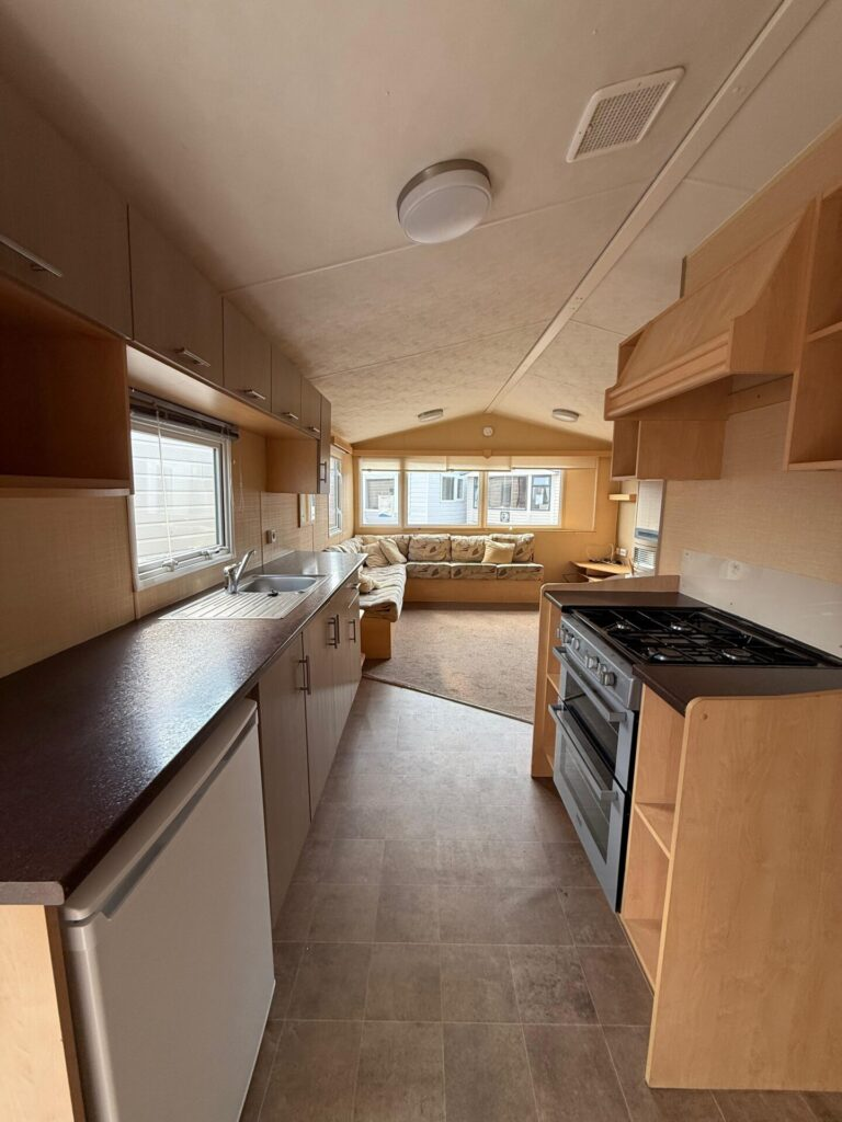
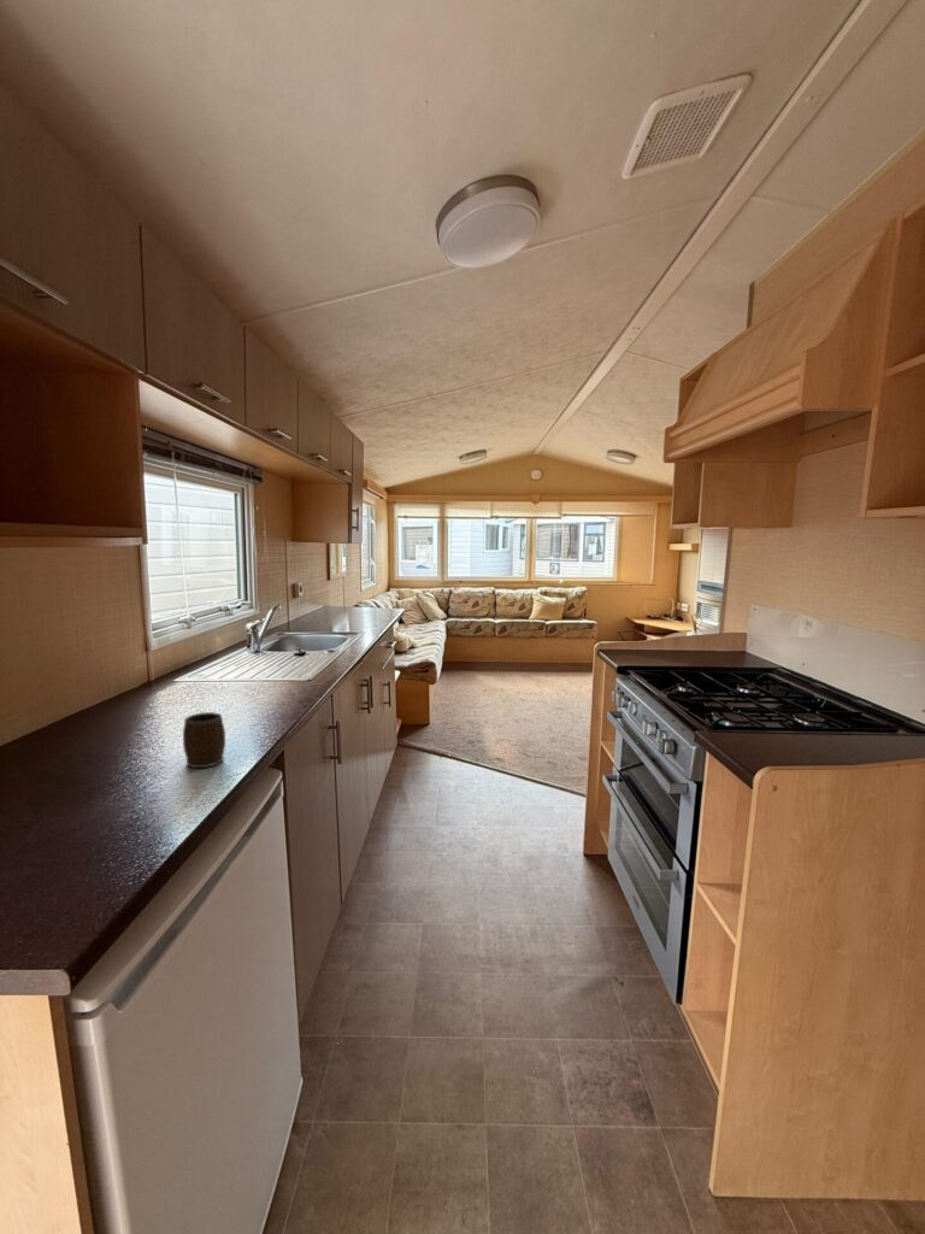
+ mug [182,711,226,769]
